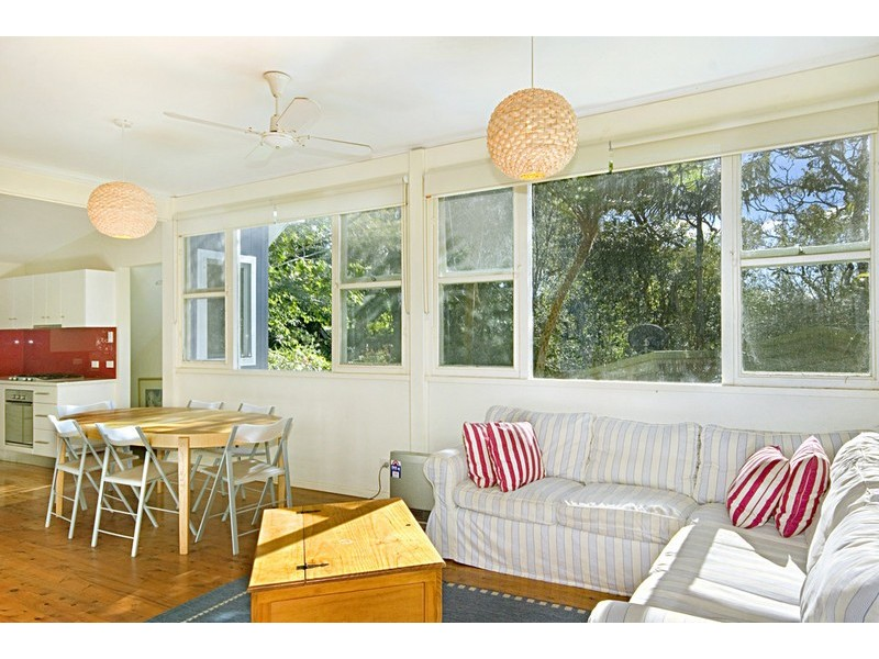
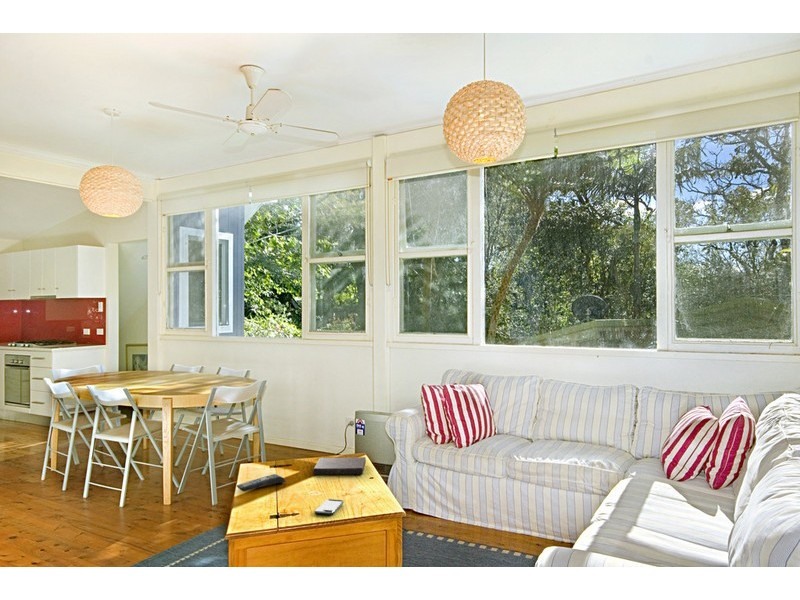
+ book [313,456,367,476]
+ smartphone [314,498,345,516]
+ remote control [236,473,286,492]
